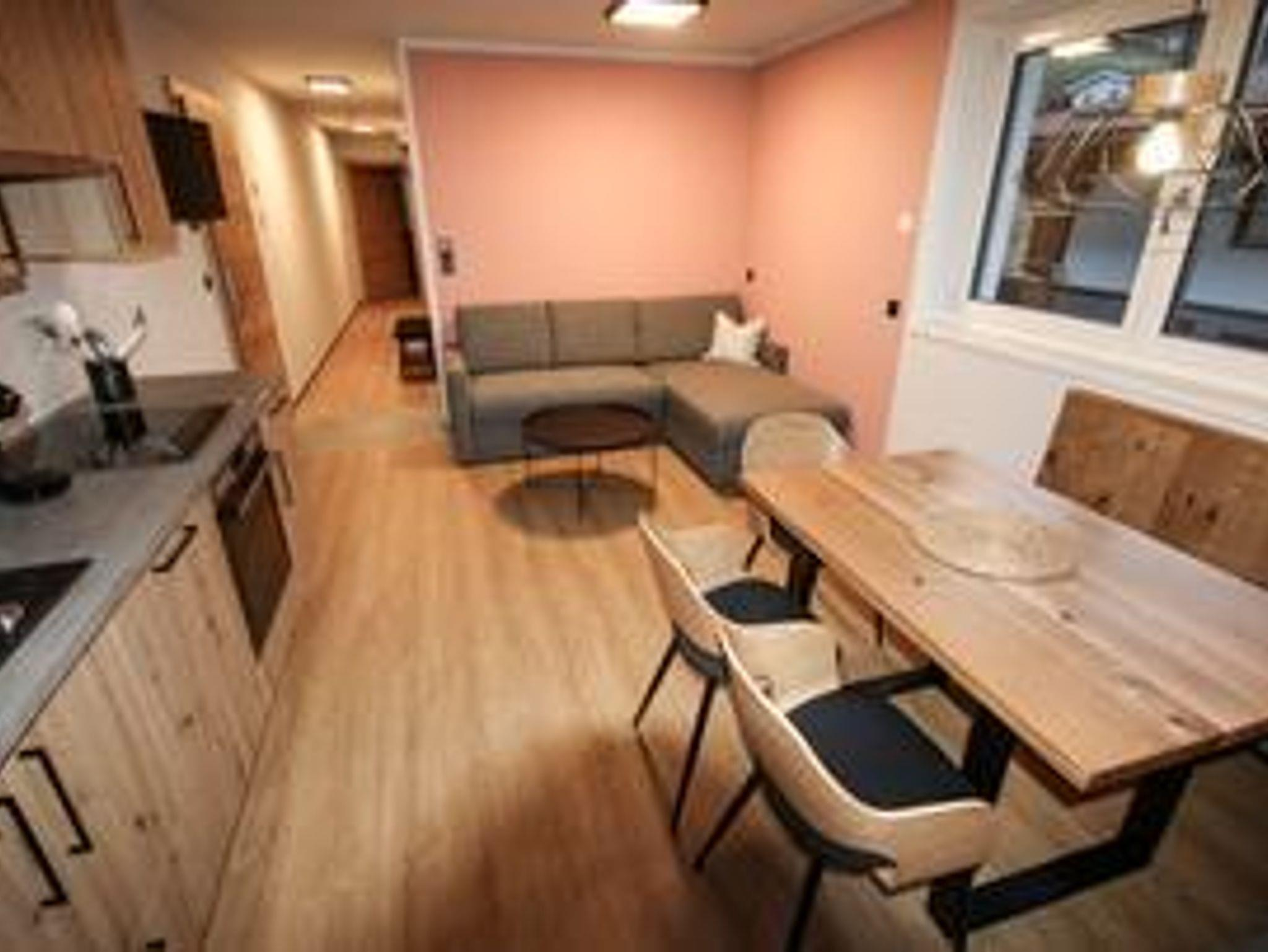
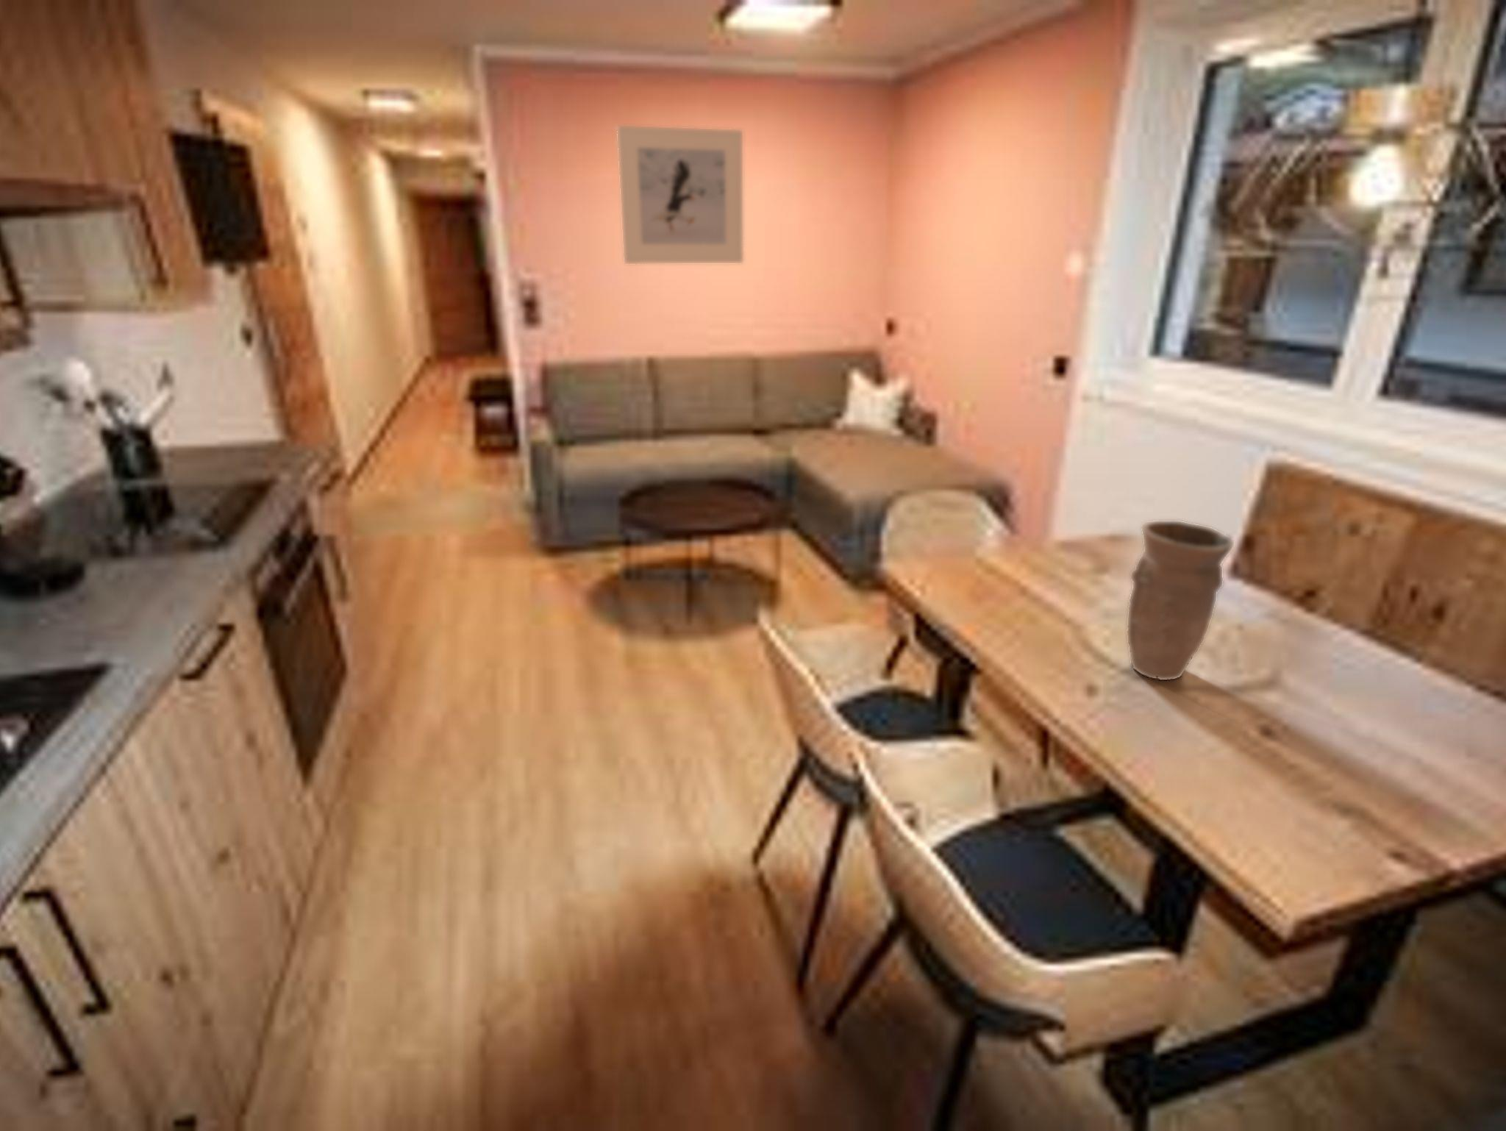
+ vase [1127,520,1235,681]
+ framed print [616,125,745,265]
